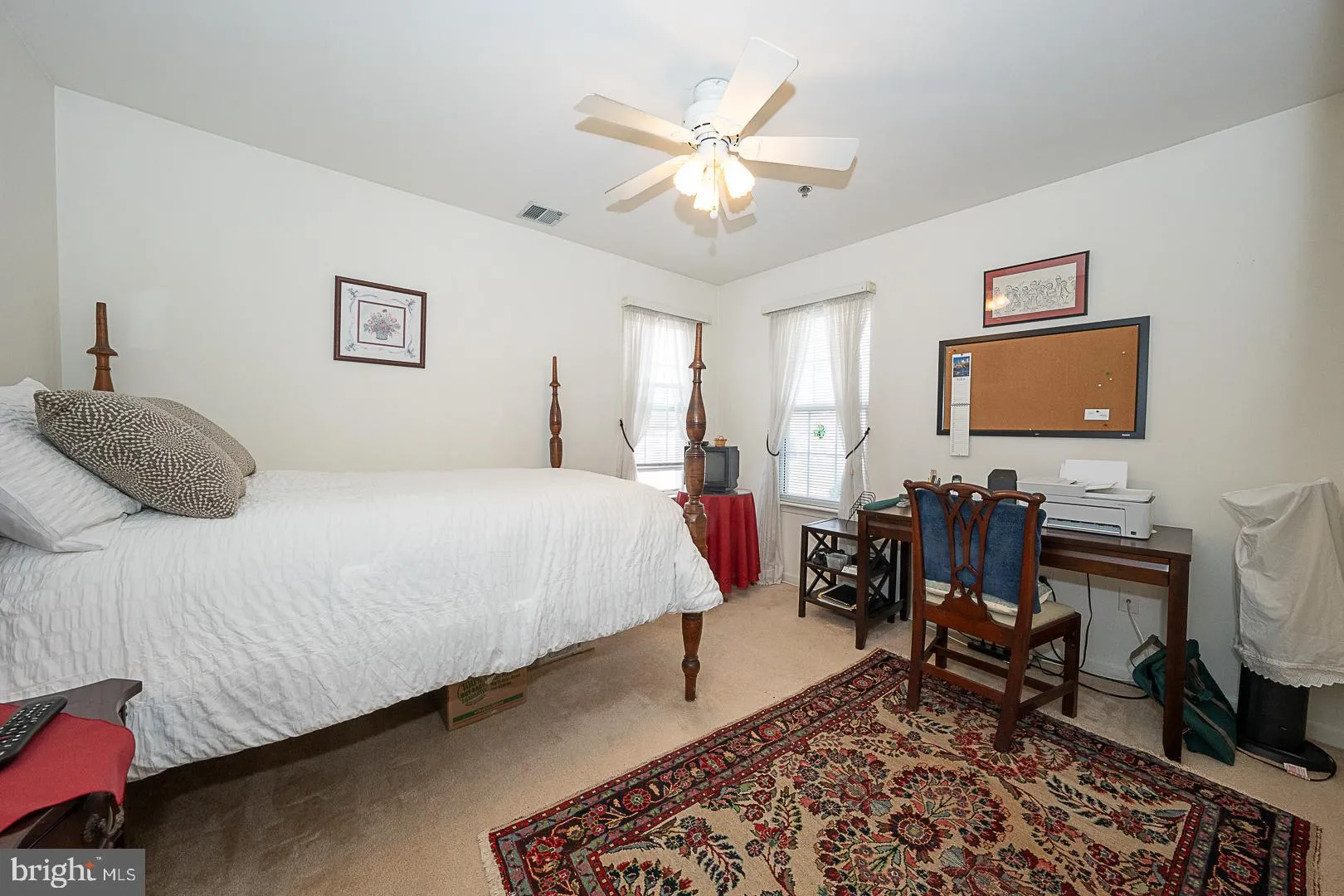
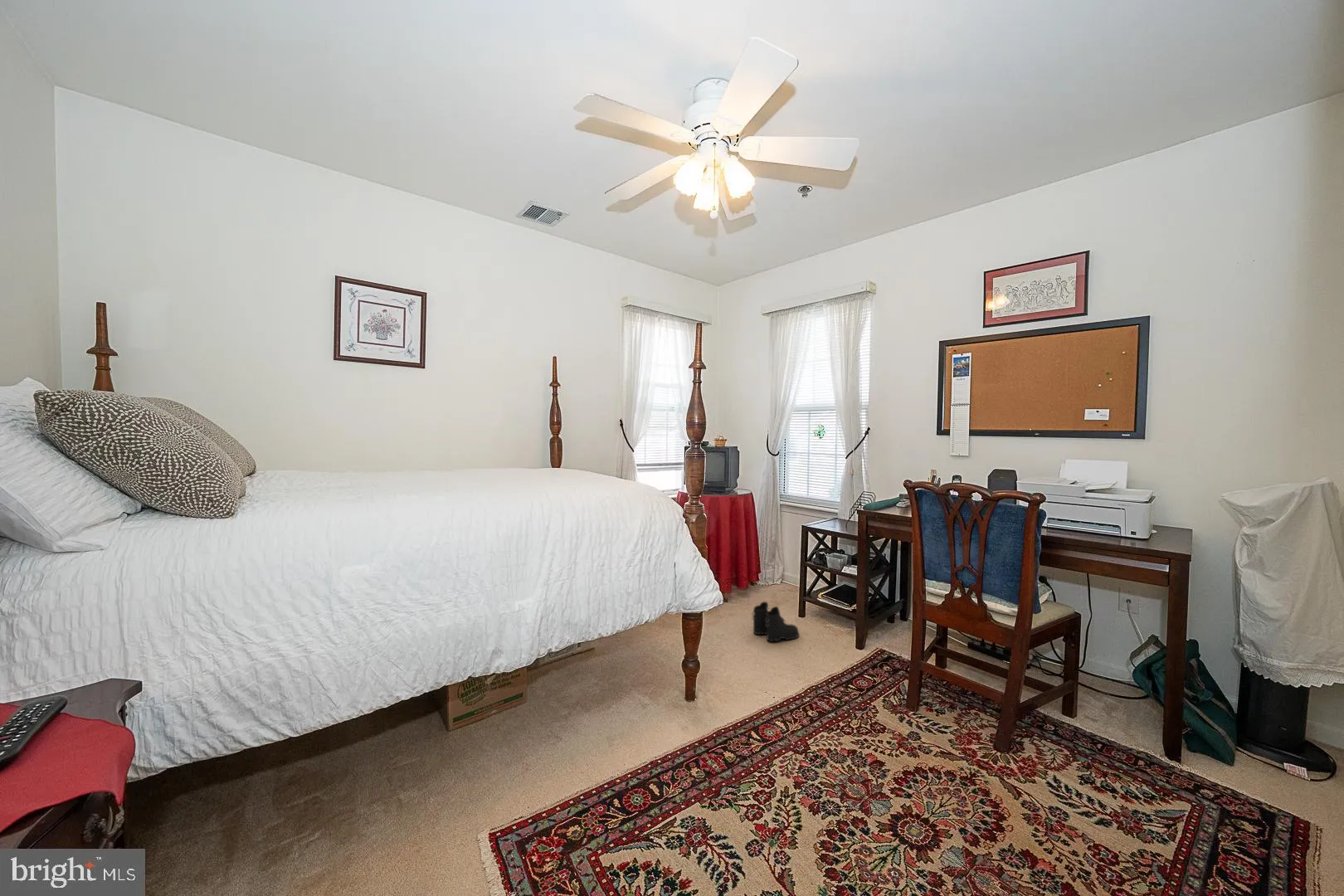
+ boots [751,601,800,642]
